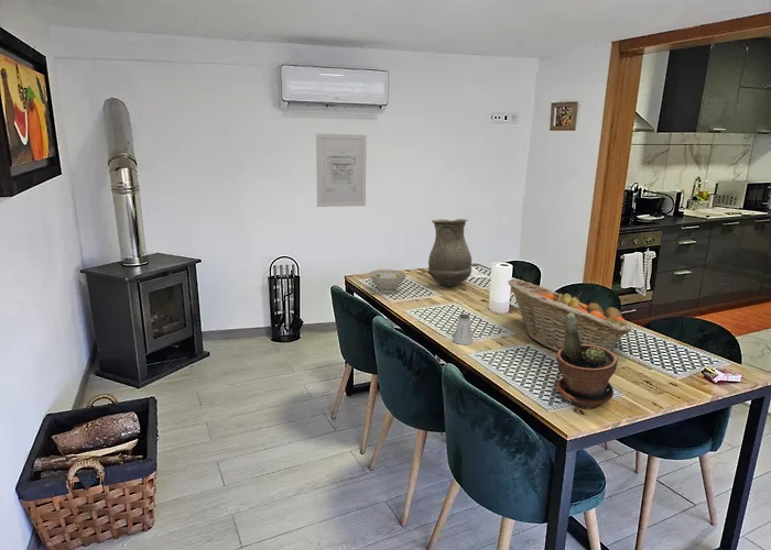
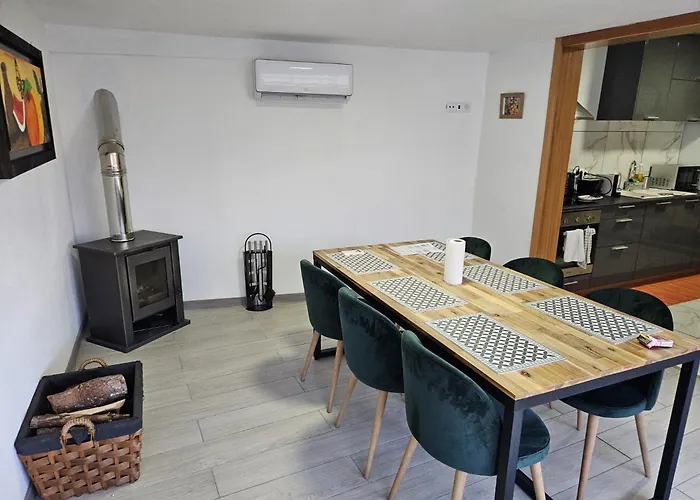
- wall art [315,132,368,208]
- vase [427,218,473,288]
- bowl [368,268,408,294]
- saltshaker [453,314,474,345]
- potted plant [555,312,619,409]
- fruit basket [507,278,633,353]
